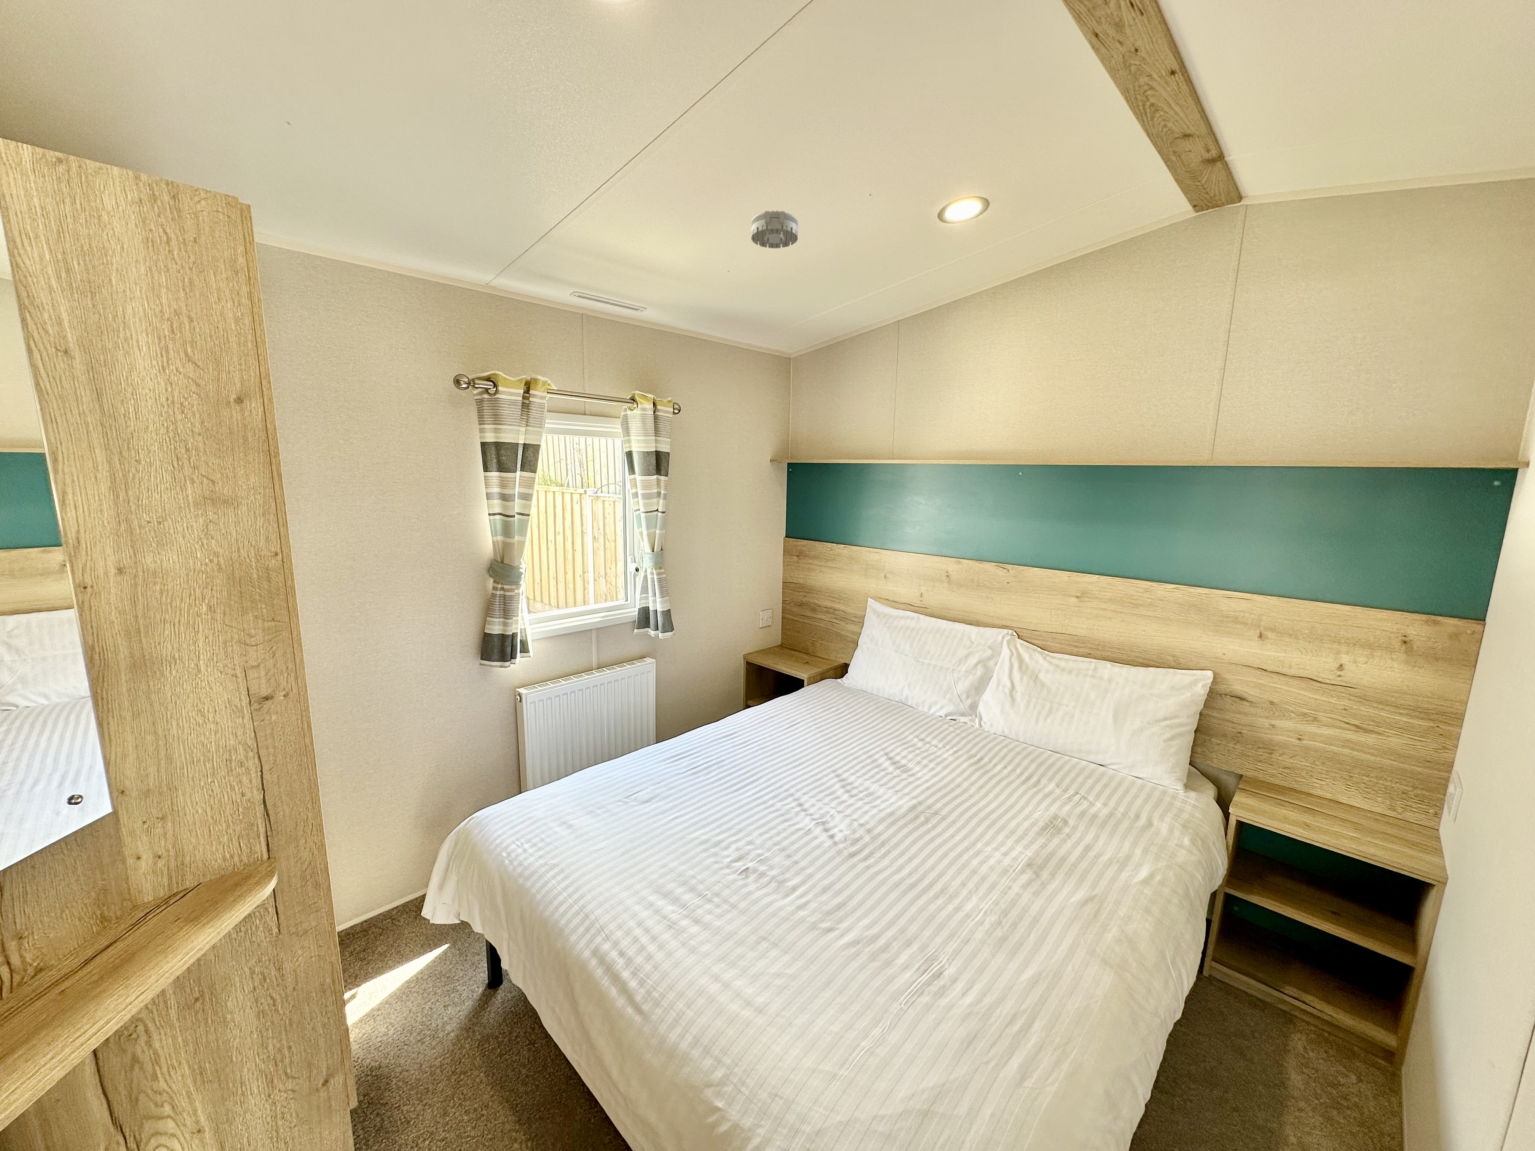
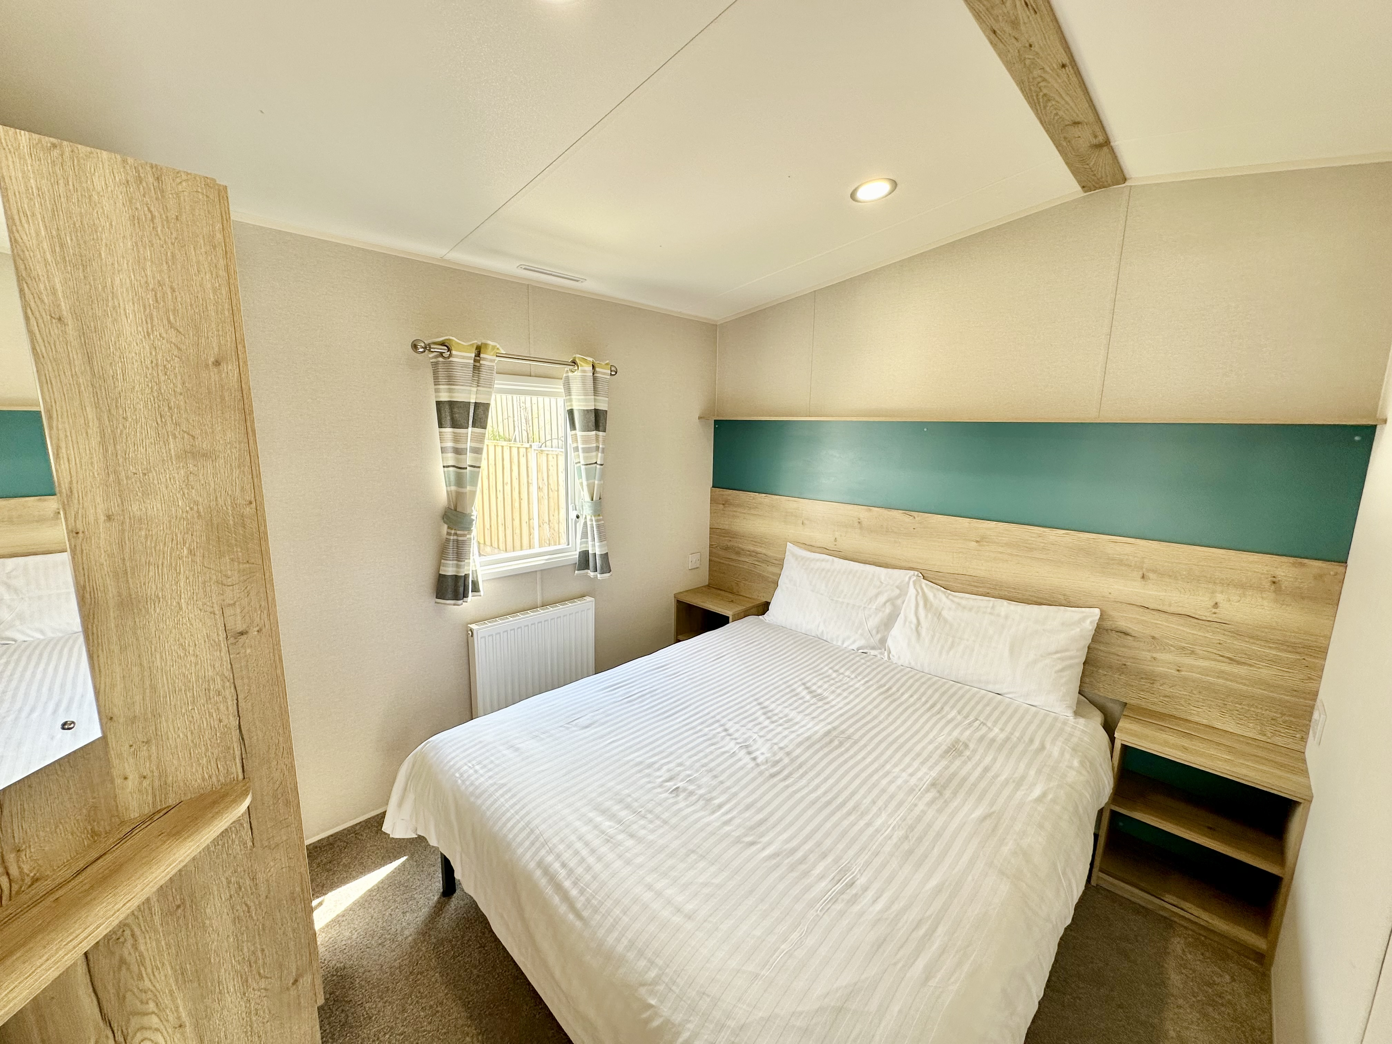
- smoke detector [751,210,799,249]
